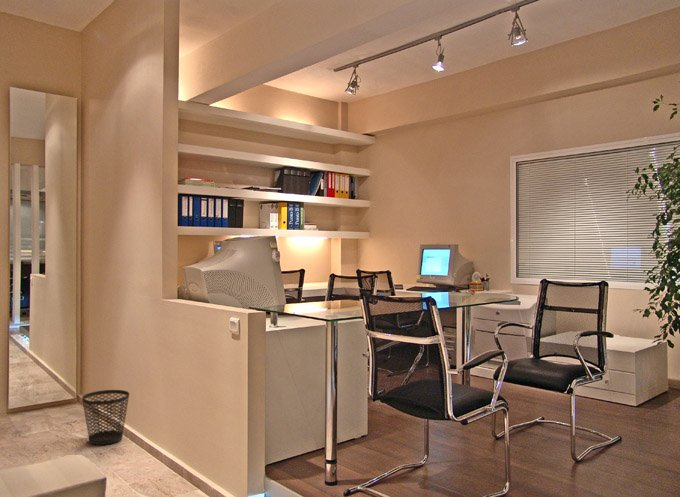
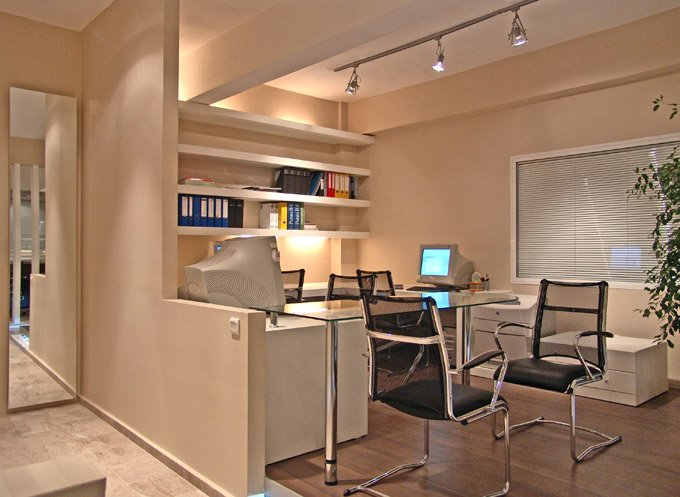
- wastebasket [81,389,130,446]
